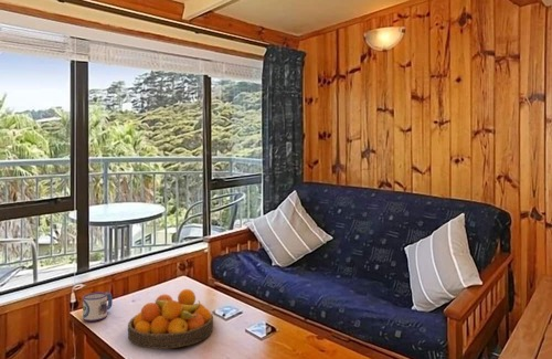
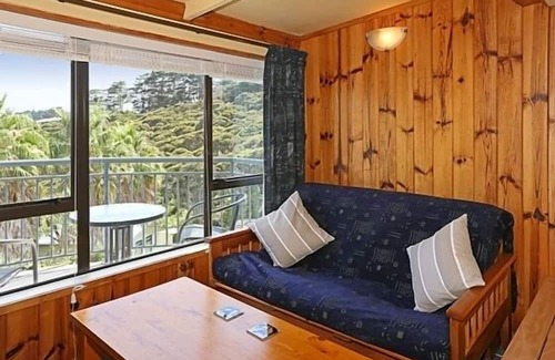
- fruit bowl [127,288,214,350]
- mug [82,292,114,323]
